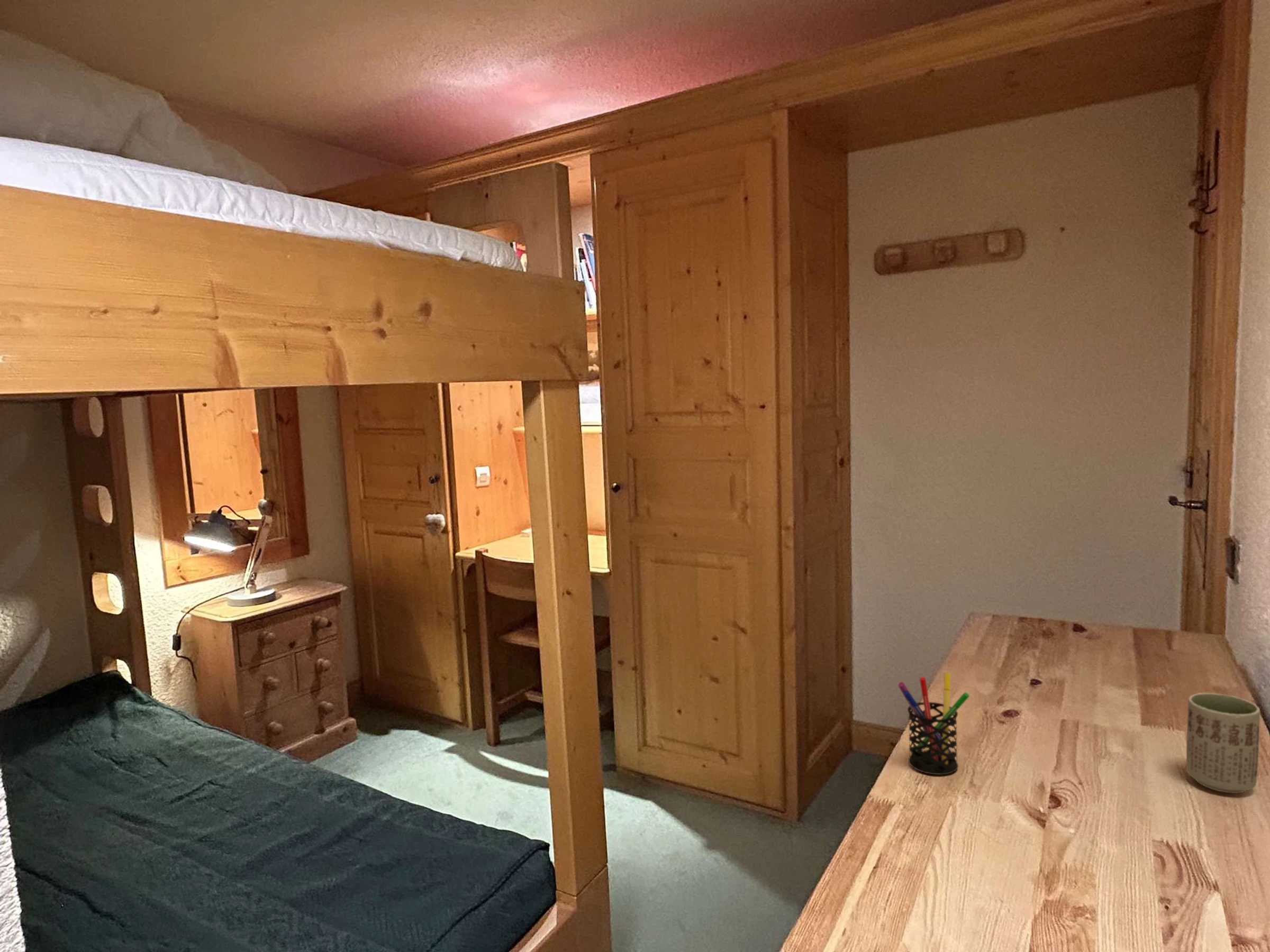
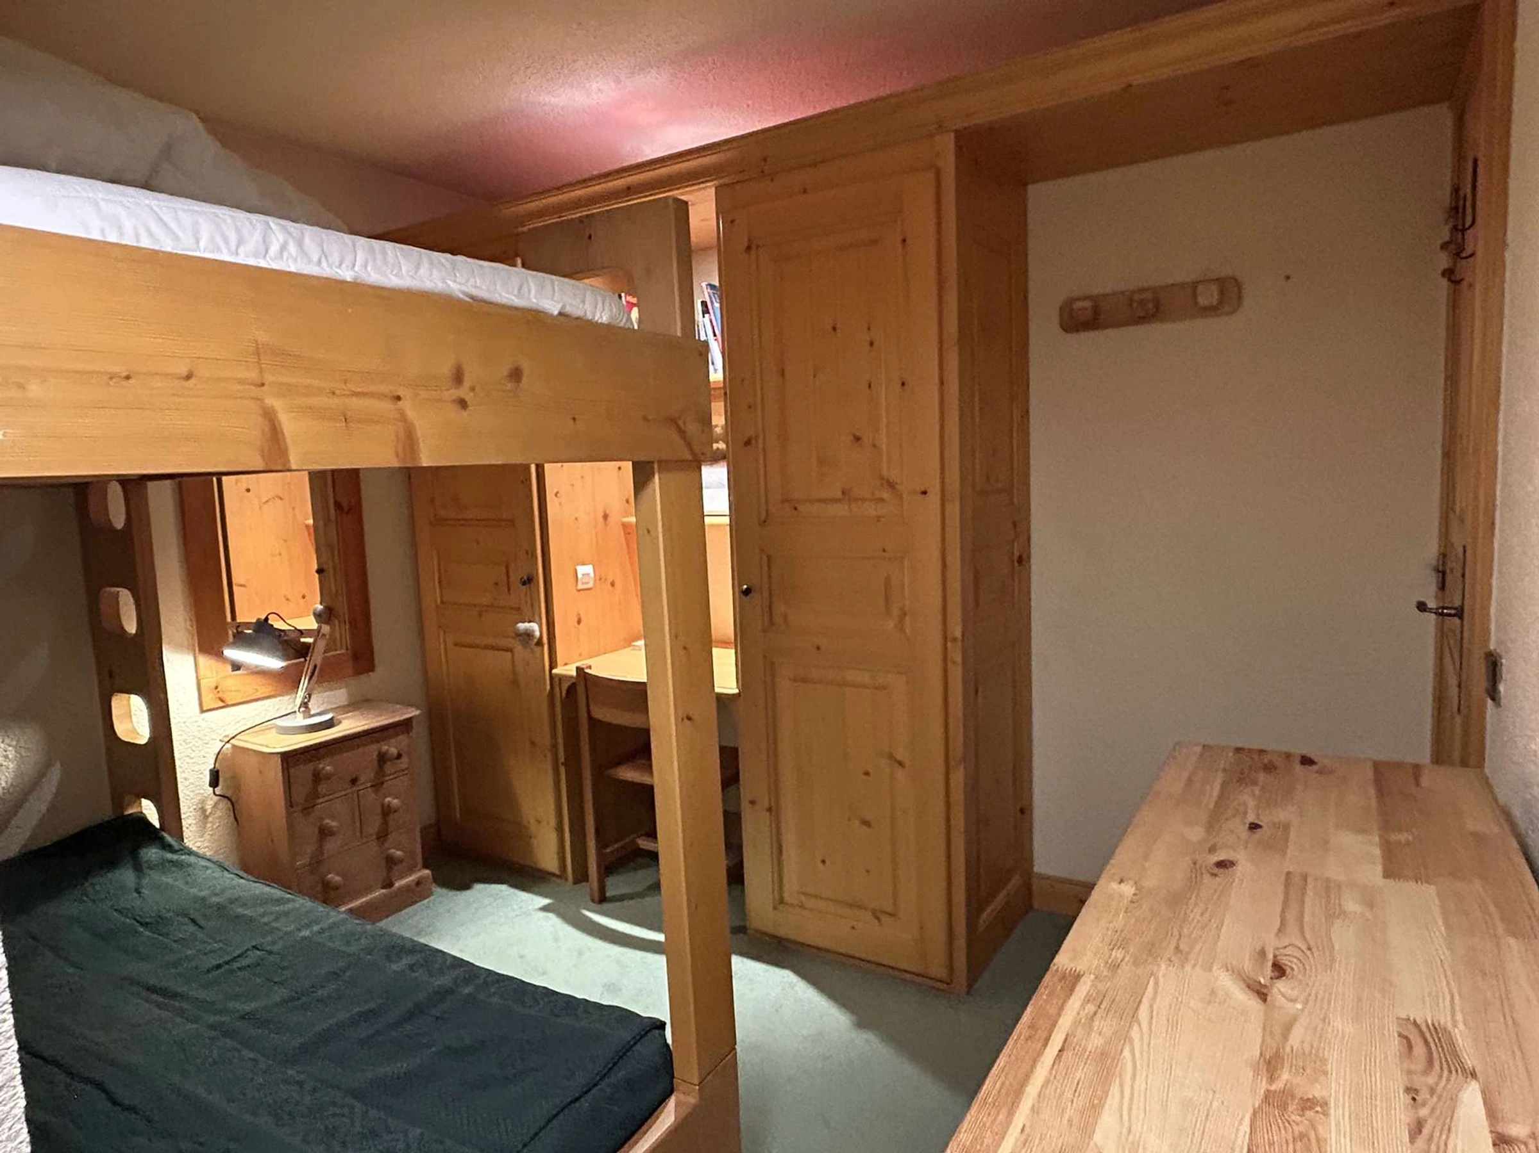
- pen holder [897,672,970,775]
- cup [1186,692,1260,794]
